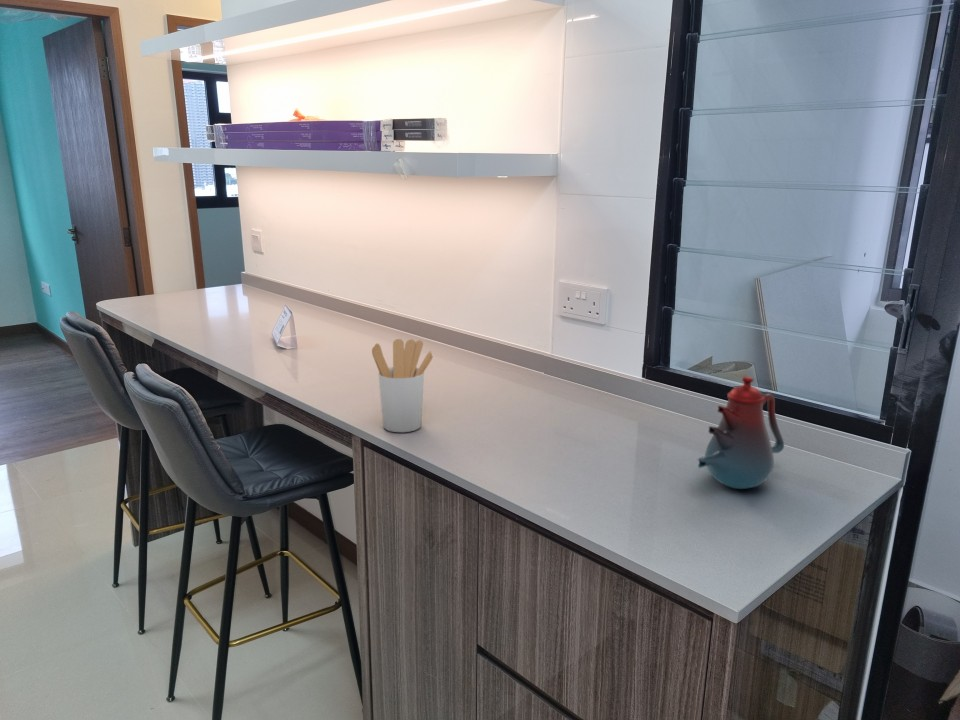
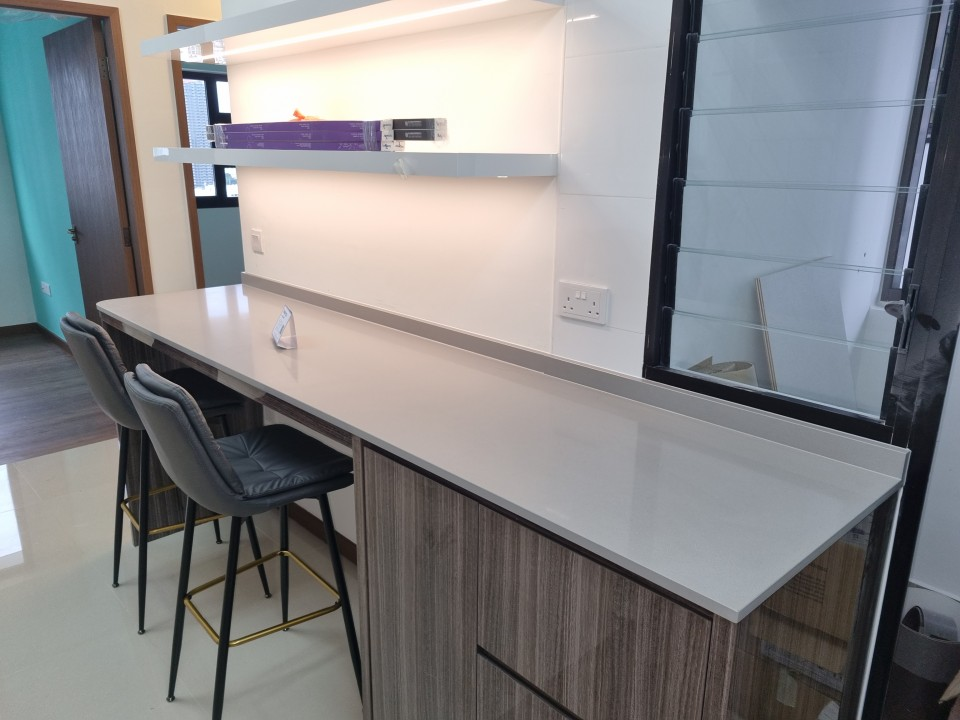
- teakettle [696,375,785,490]
- utensil holder [371,338,434,433]
